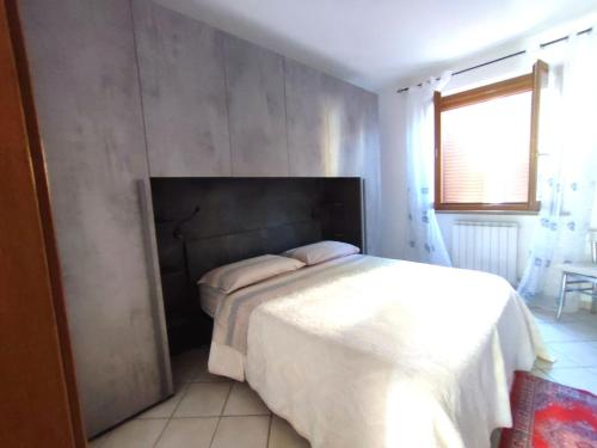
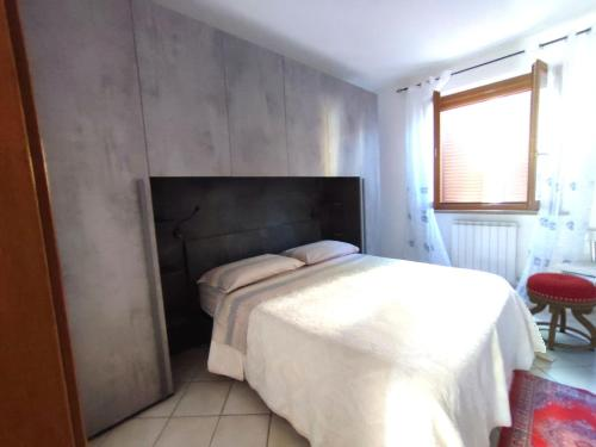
+ stool [524,272,596,352]
